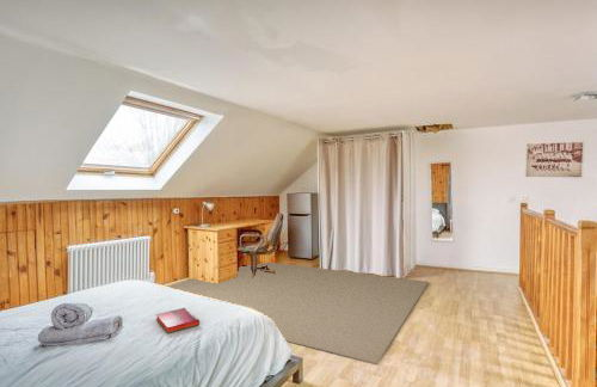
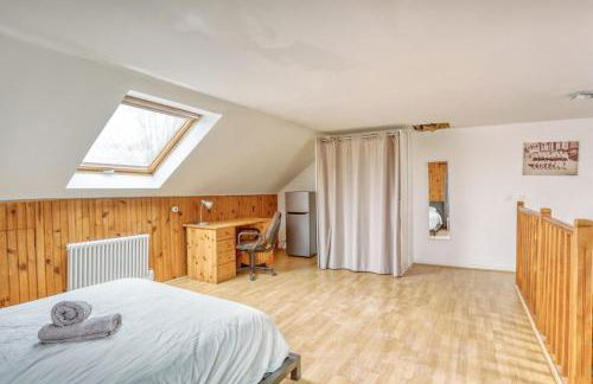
- rug [167,262,430,366]
- hardback book [155,307,201,334]
